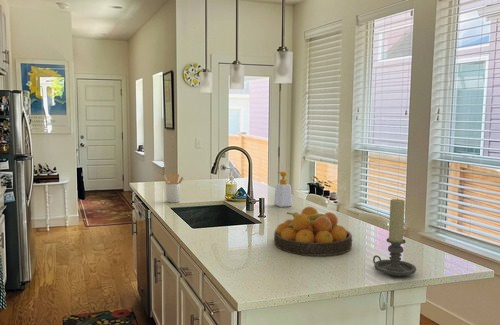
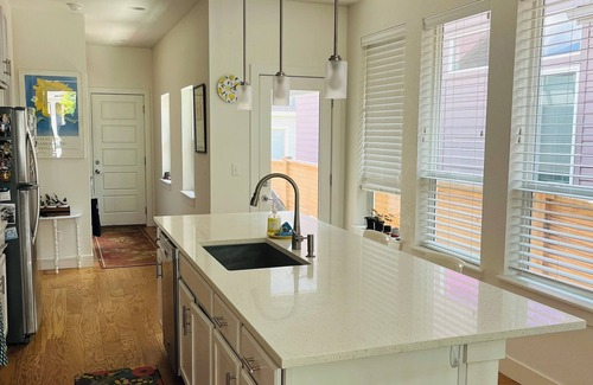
- fruit bowl [273,206,353,257]
- soap bottle [273,171,293,208]
- candle holder [372,198,417,278]
- utensil holder [163,173,184,204]
